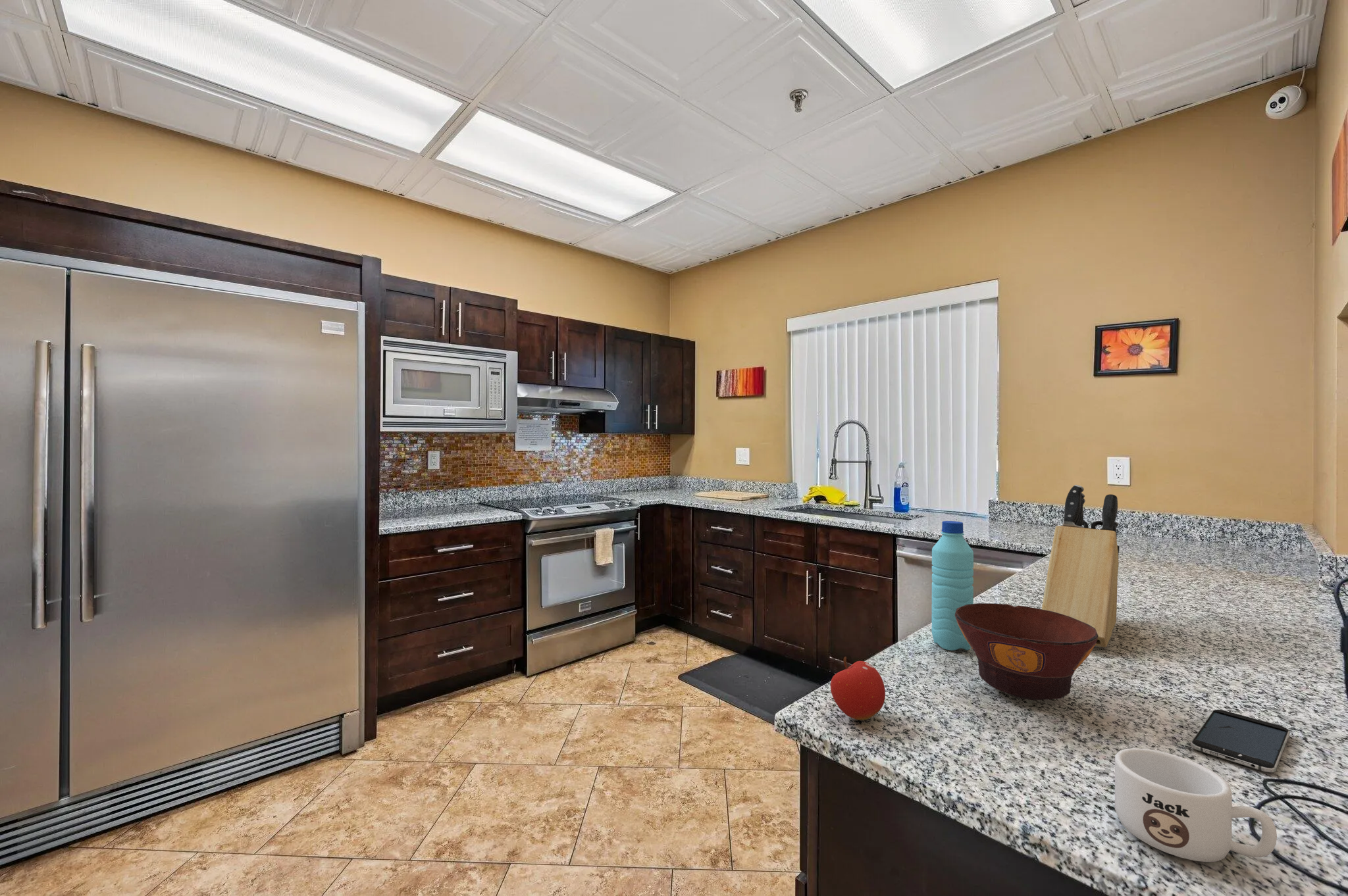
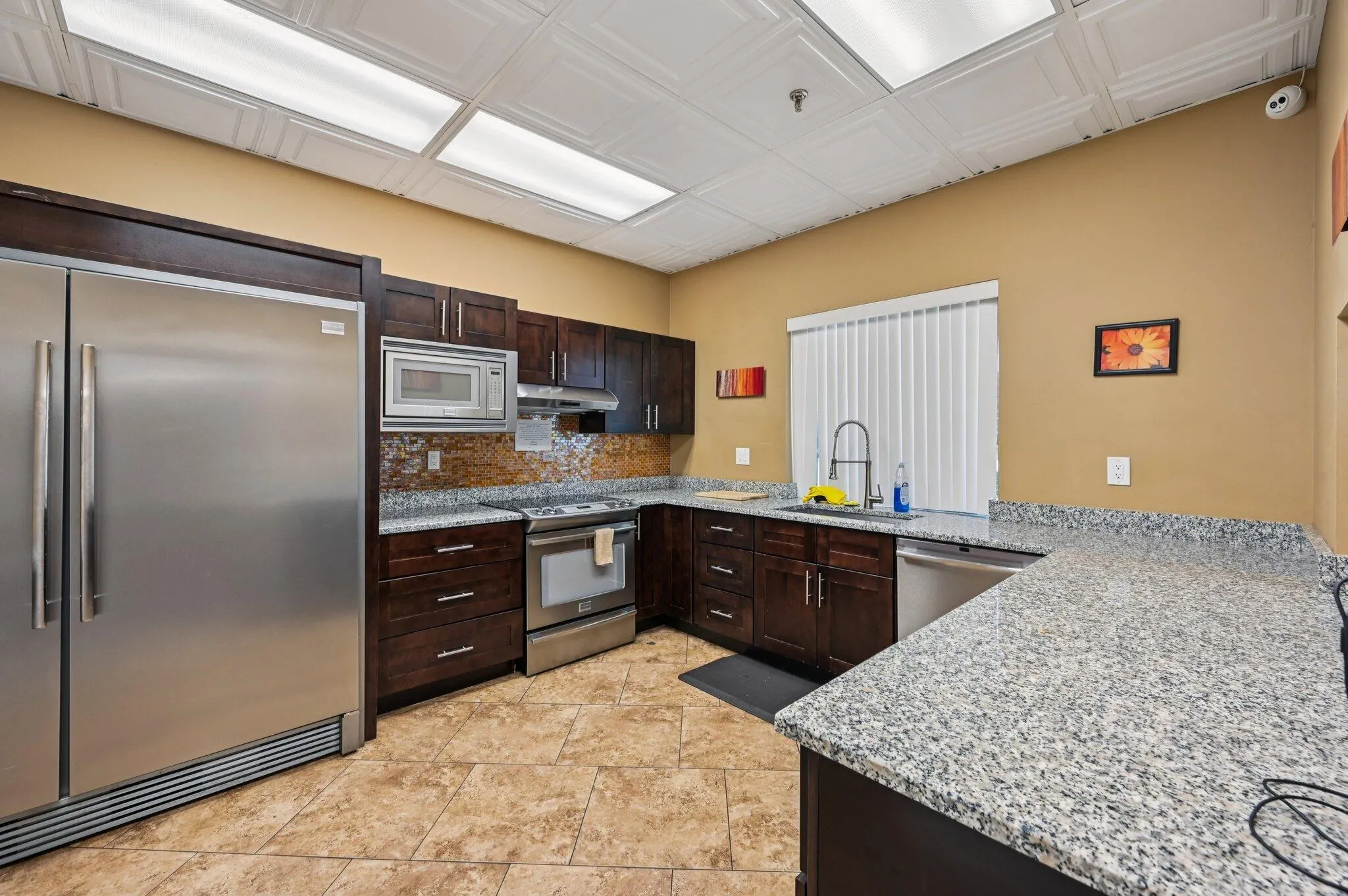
- fruit [830,656,886,721]
- water bottle [931,520,974,651]
- smartphone [1190,709,1290,773]
- mug [1114,747,1278,862]
- knife block [1041,484,1120,648]
- bowl [955,603,1099,701]
